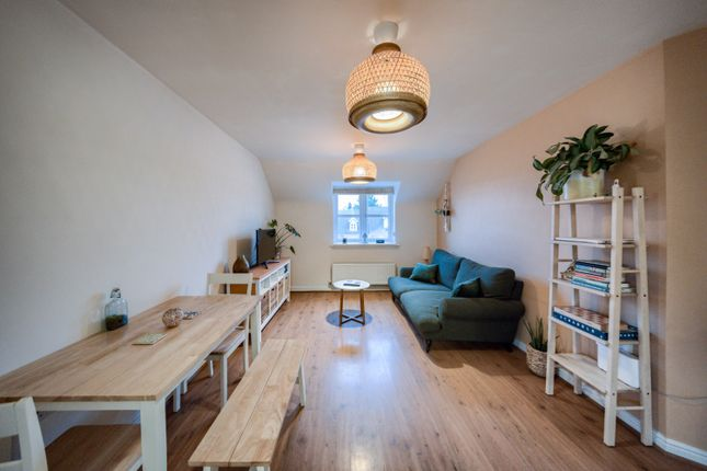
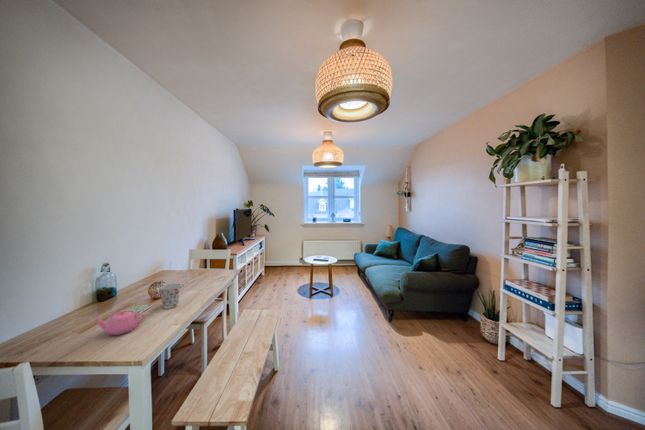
+ cup [159,283,182,310]
+ teapot [93,309,147,336]
